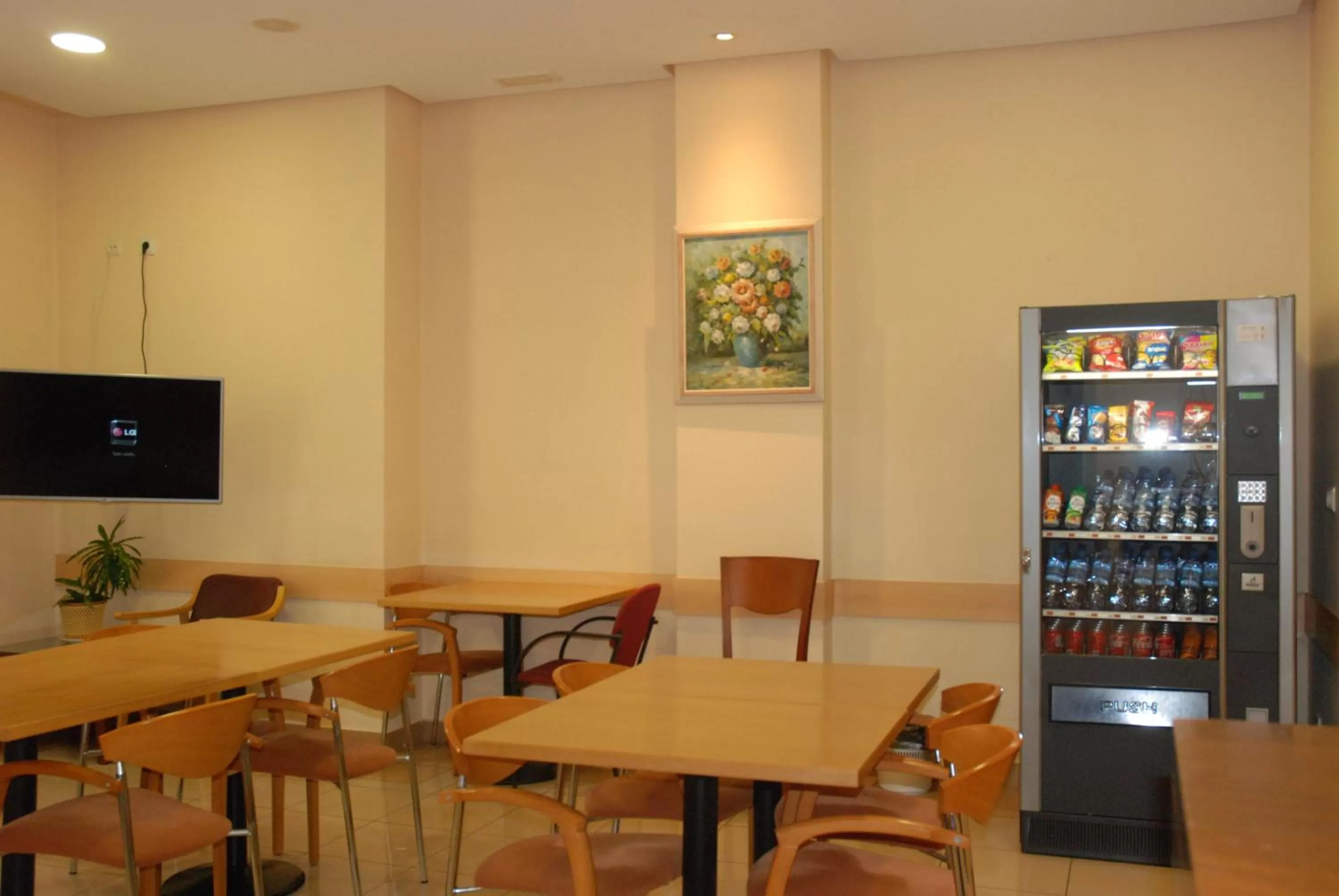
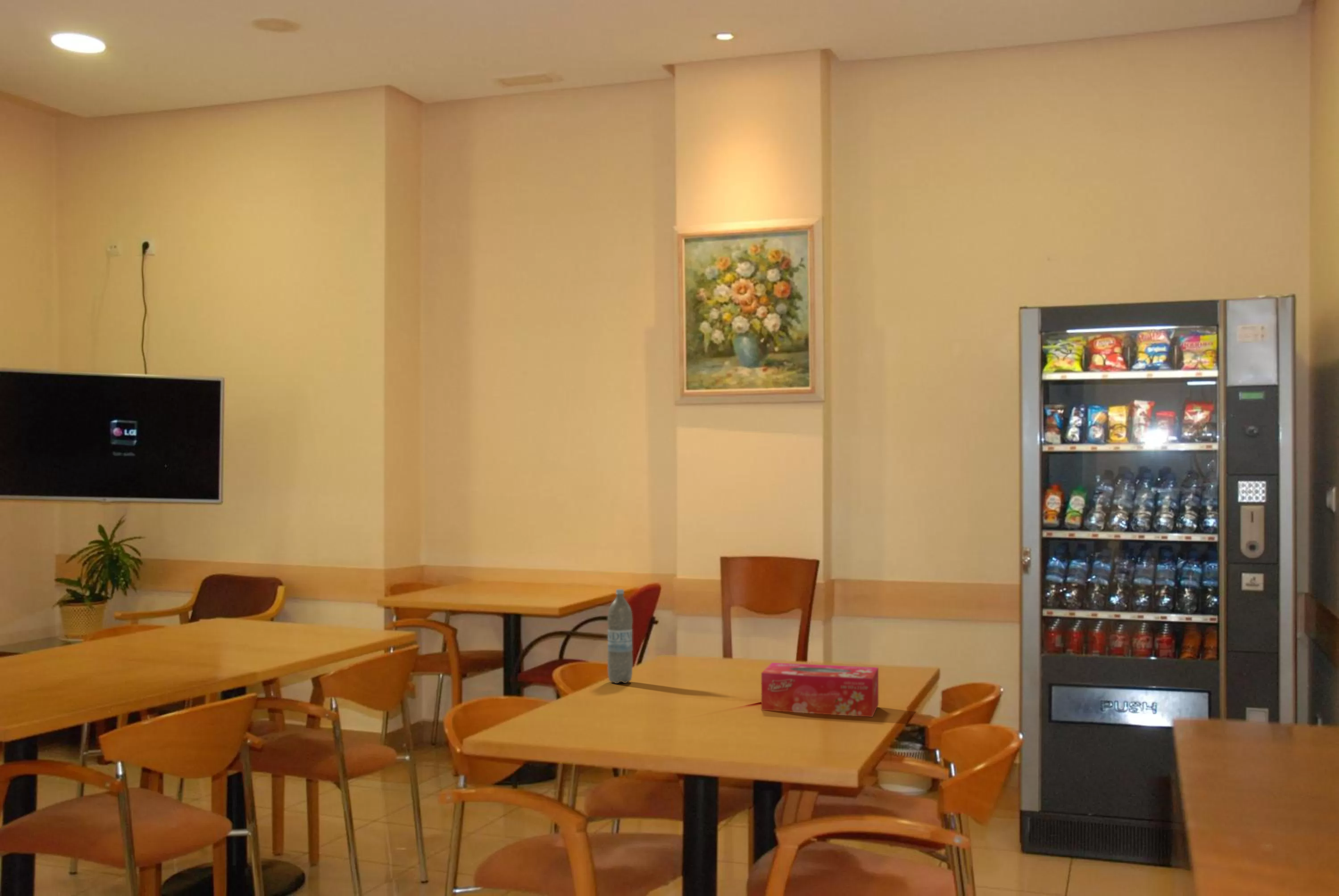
+ water bottle [607,589,633,684]
+ tissue box [761,662,879,718]
